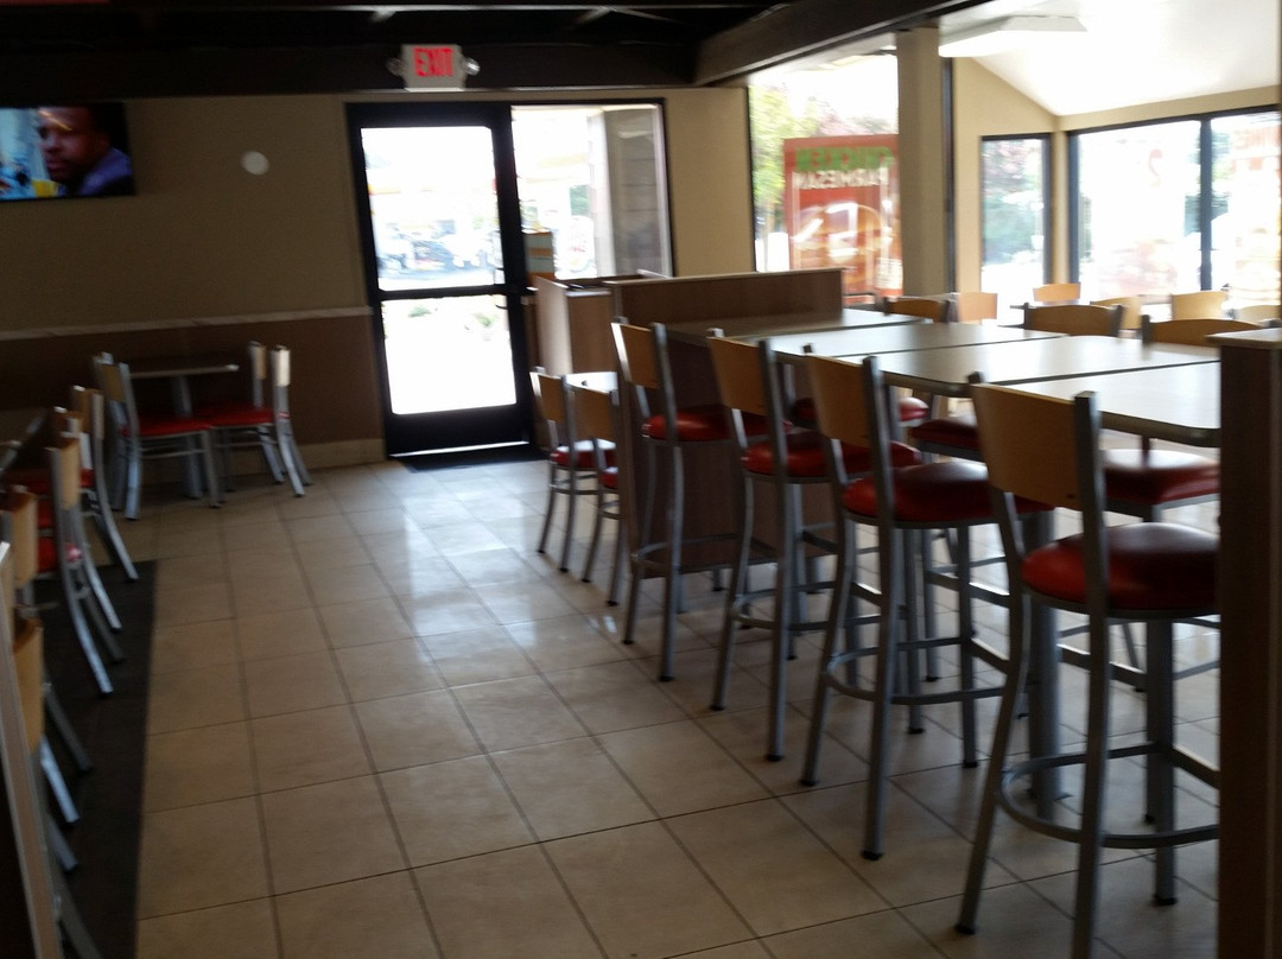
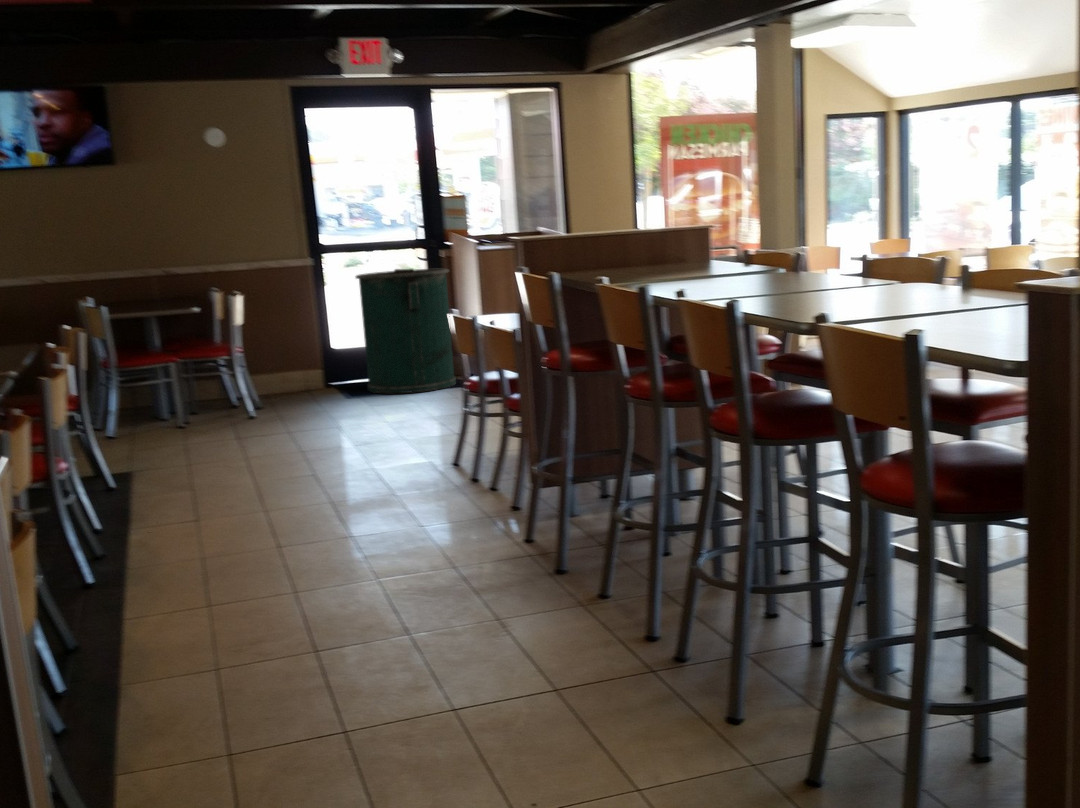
+ trash can [354,268,457,394]
